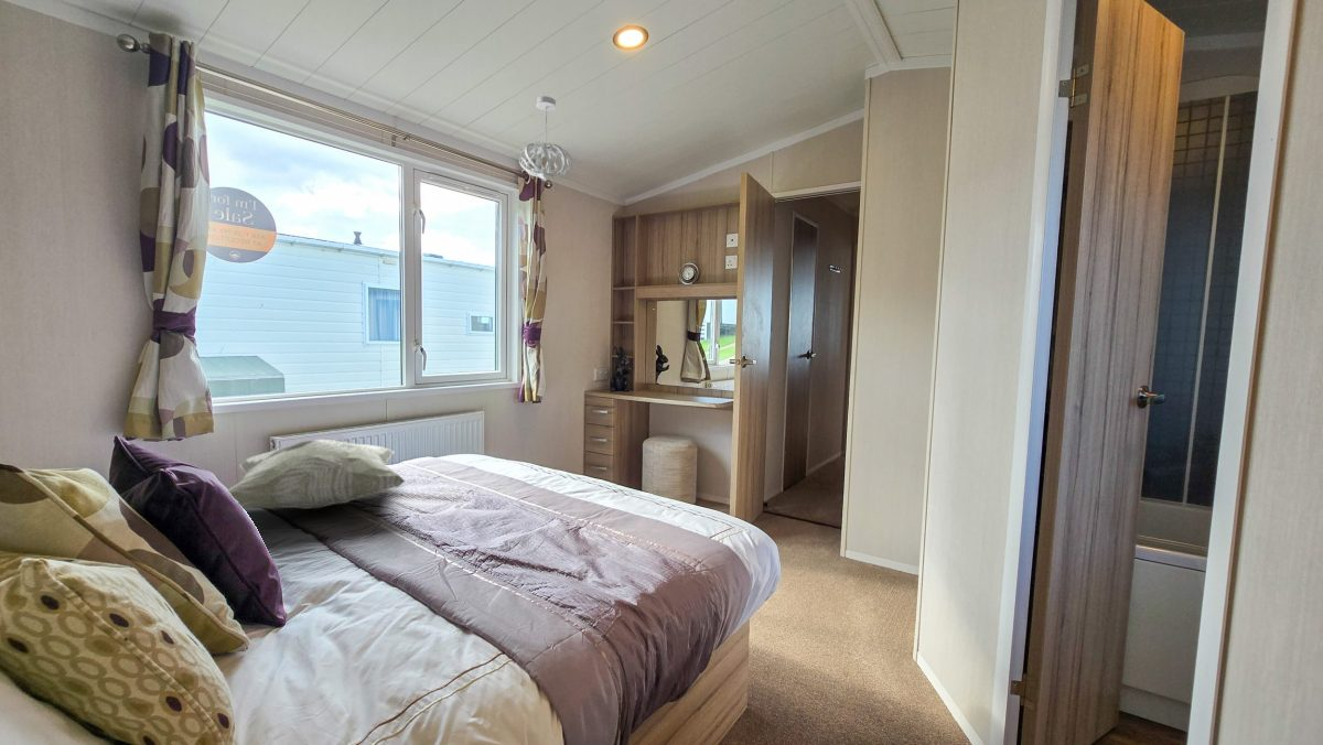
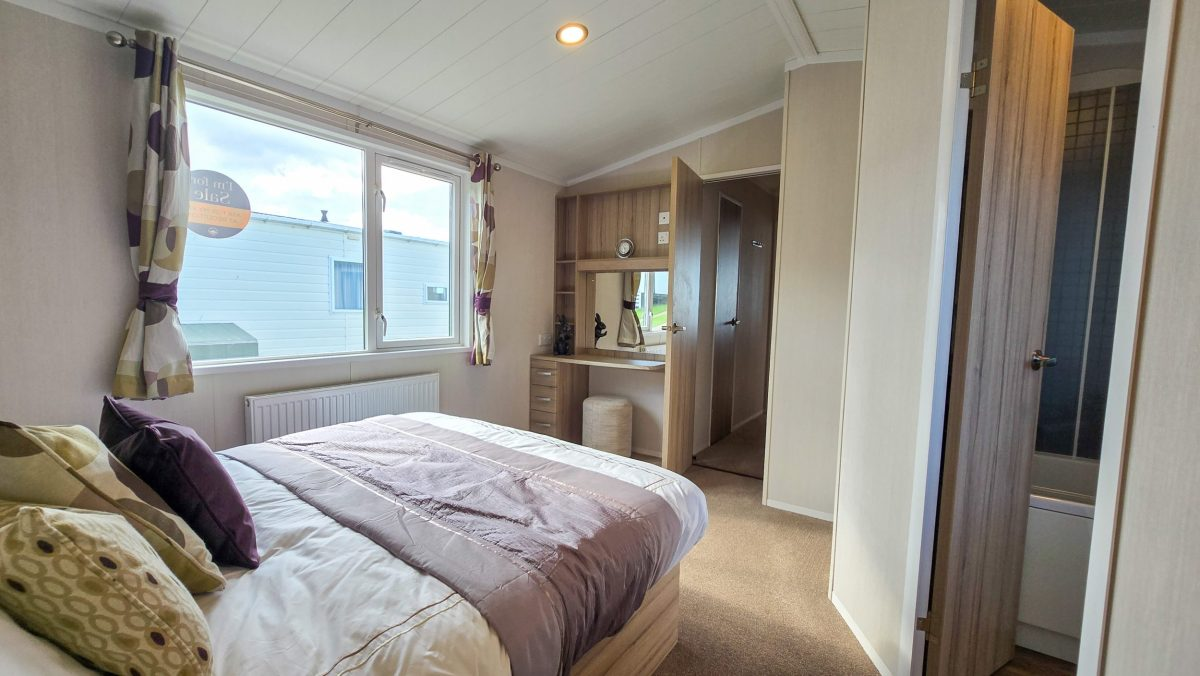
- pendant light [517,95,573,182]
- decorative pillow [227,439,407,510]
